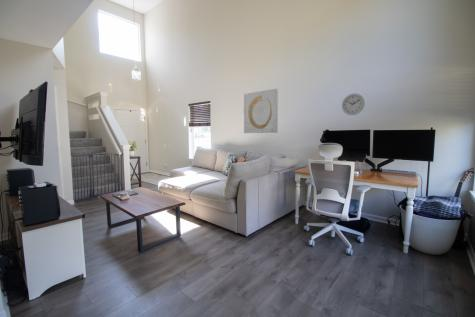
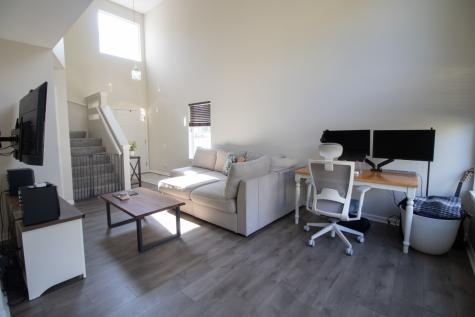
- wall art [243,87,279,134]
- wall clock [341,93,366,116]
